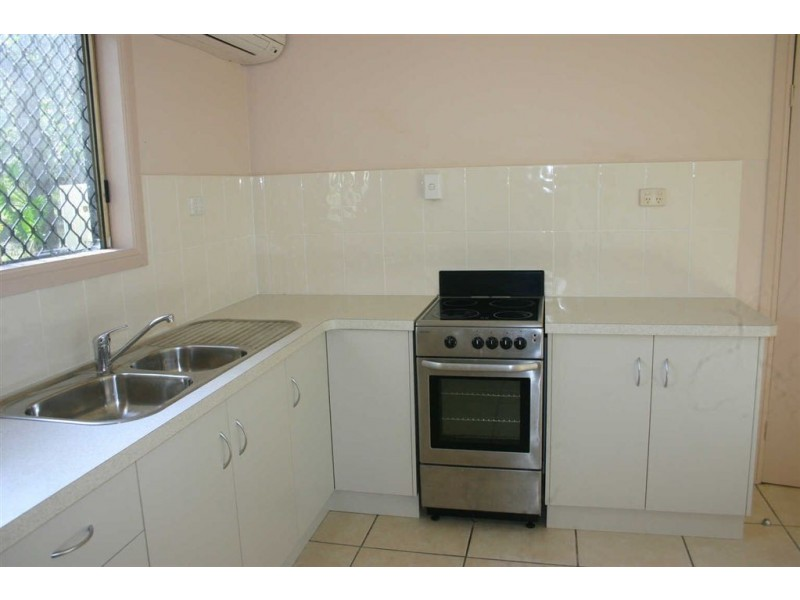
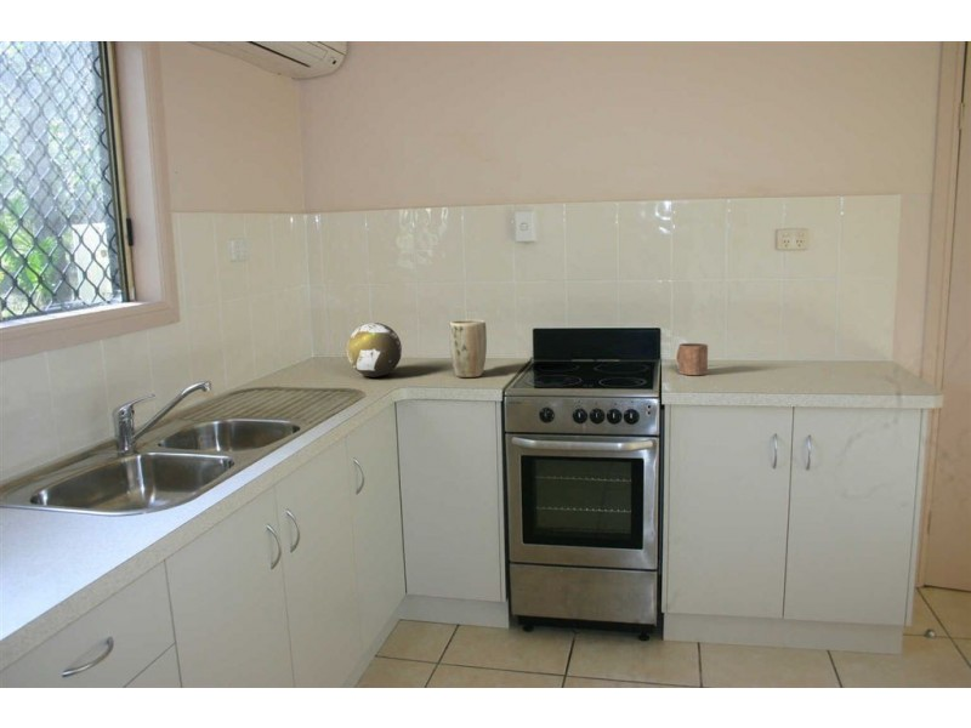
+ plant pot [449,319,488,379]
+ decorative orb [346,322,403,379]
+ mug [675,342,709,376]
